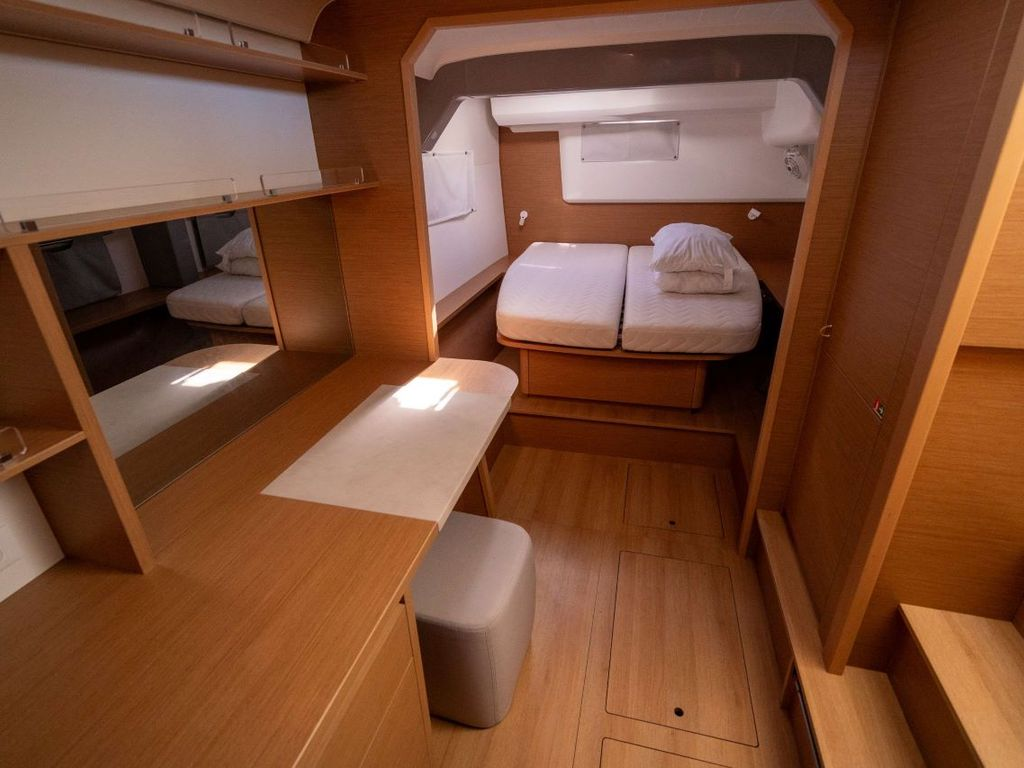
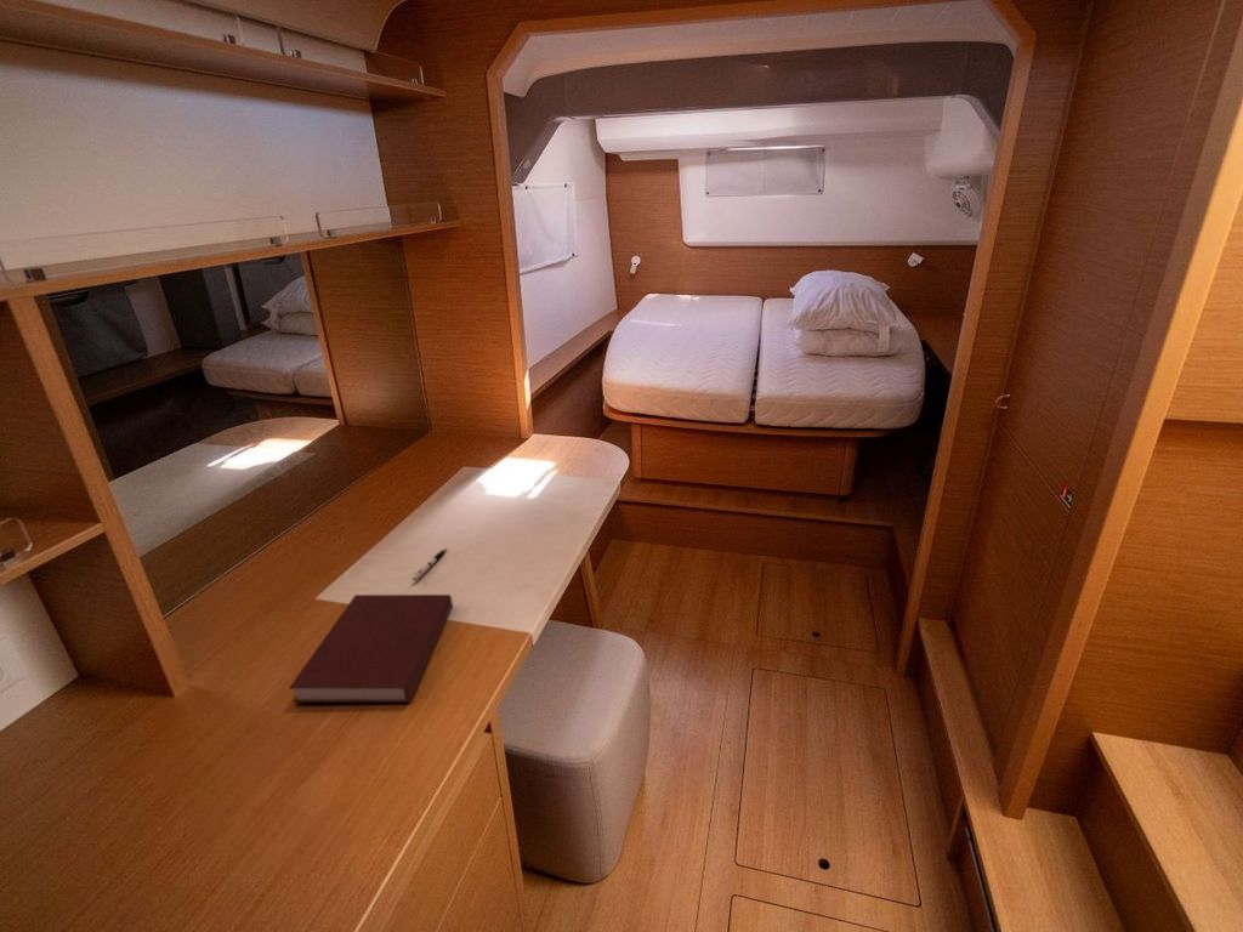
+ pen [412,546,448,581]
+ notebook [288,593,454,704]
